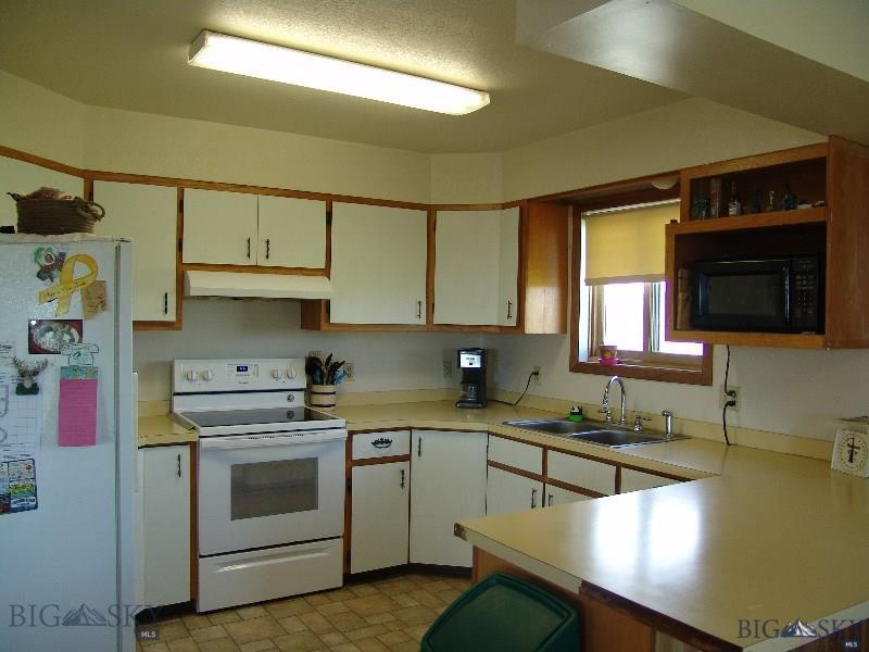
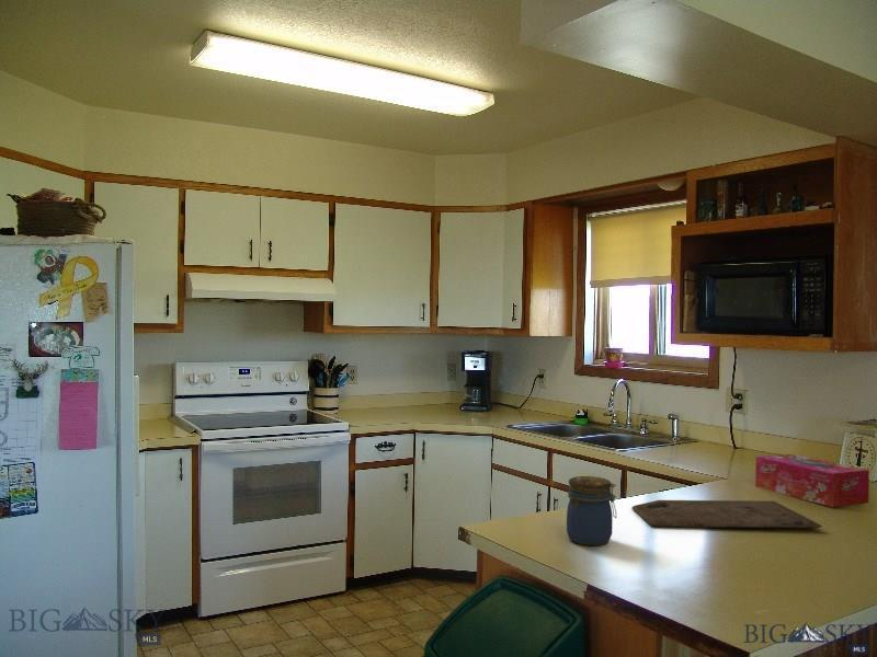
+ cutting board [630,499,823,529]
+ jar [566,475,617,546]
+ tissue box [754,453,870,508]
